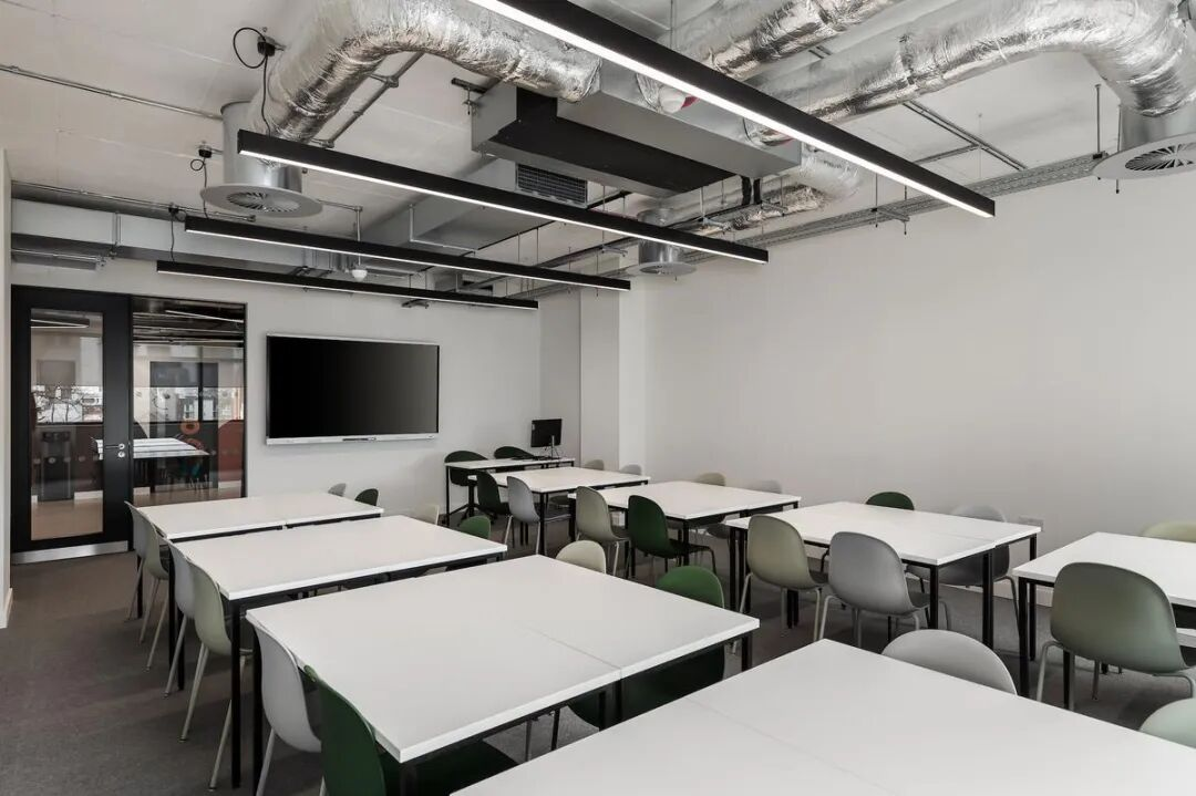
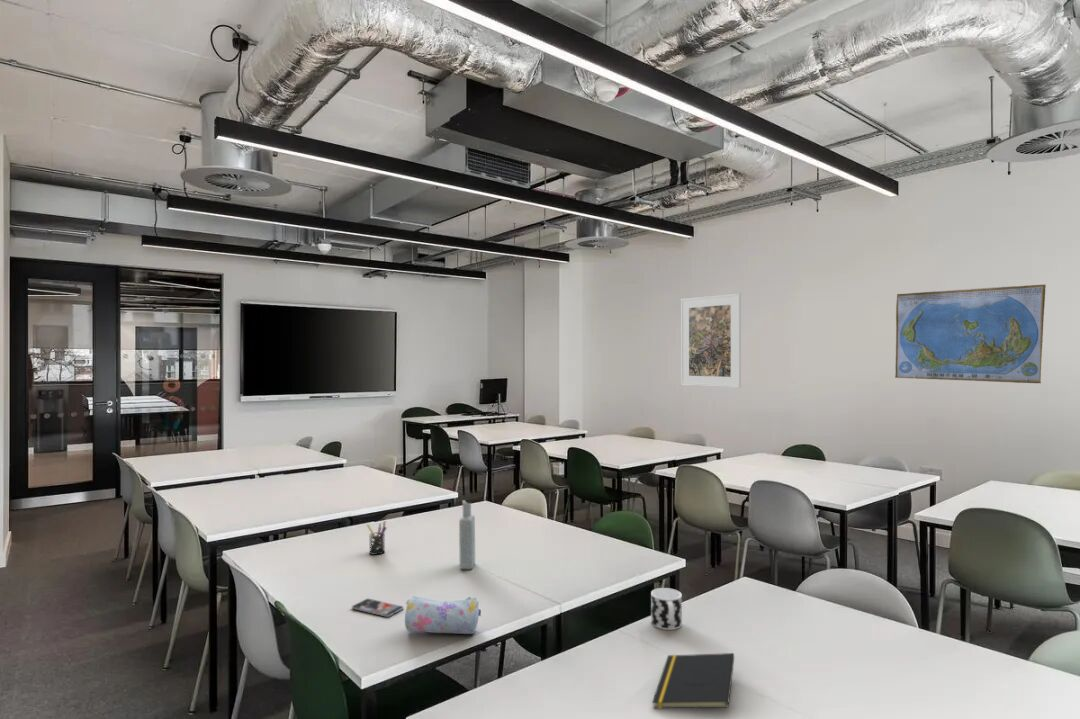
+ pen holder [366,520,388,556]
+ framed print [680,292,742,389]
+ cup [650,587,683,631]
+ notepad [651,652,735,710]
+ pencil case [404,595,482,635]
+ world map [894,284,1047,384]
+ bottle [458,499,476,571]
+ smartphone [351,598,405,618]
